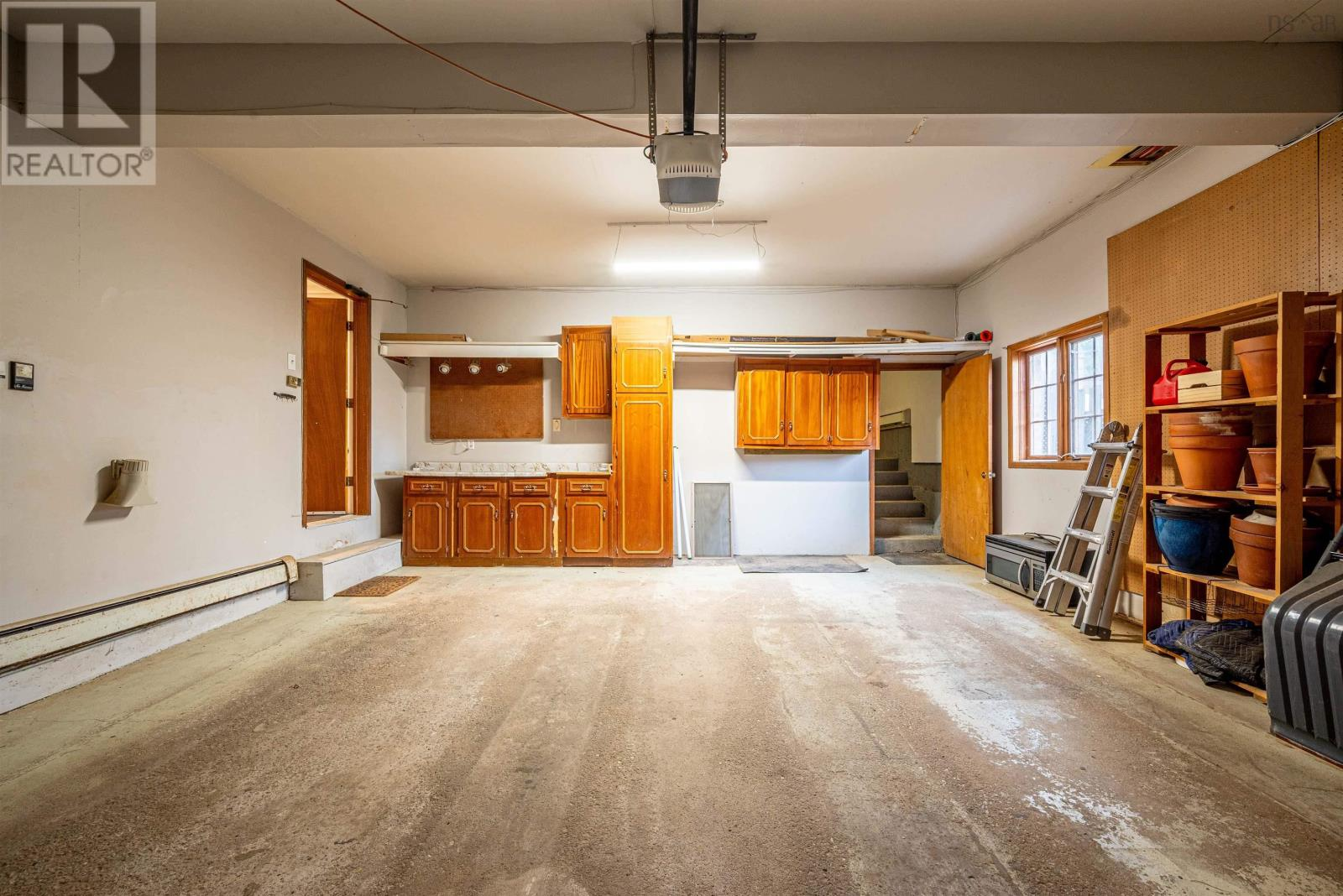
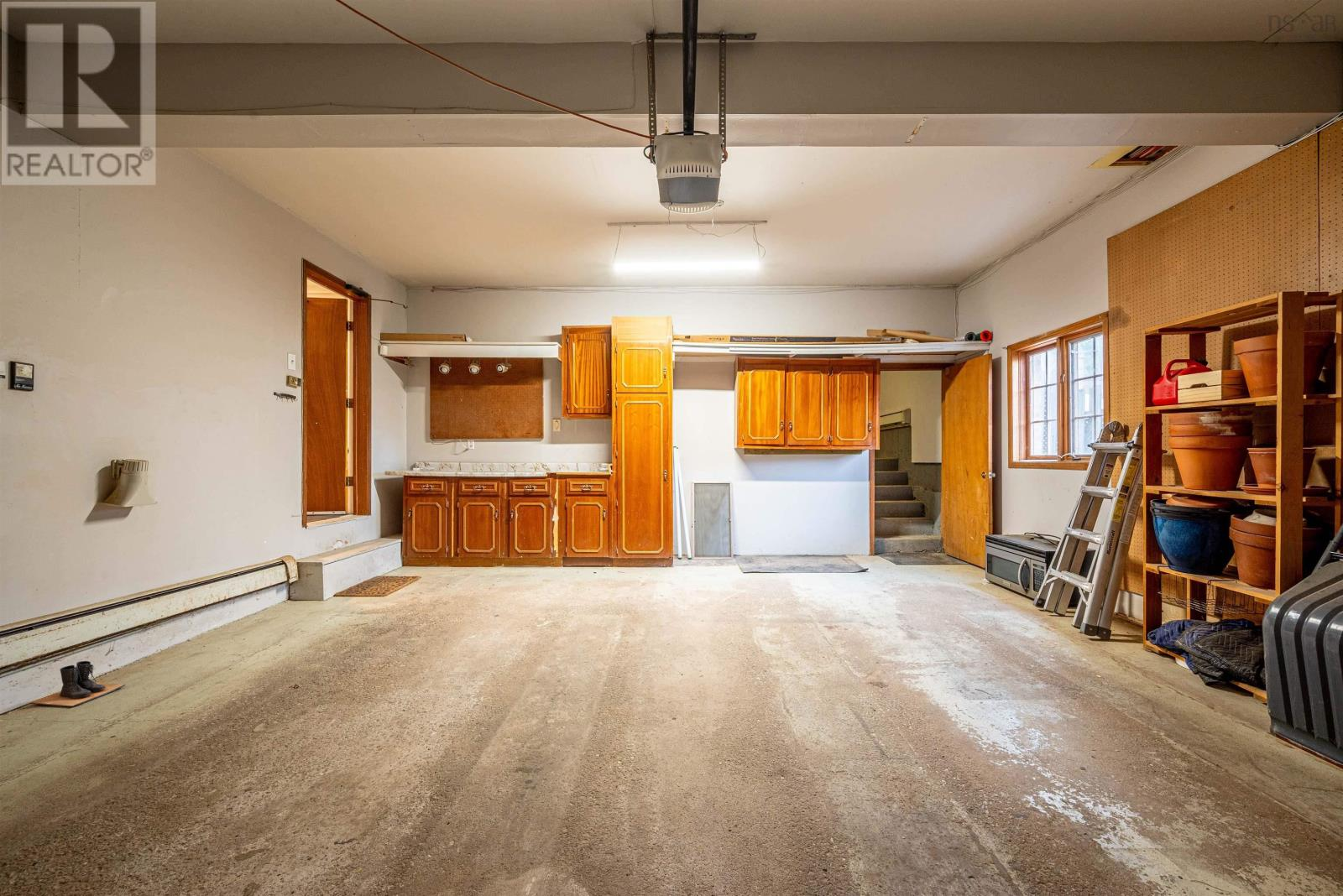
+ boots [30,660,126,707]
